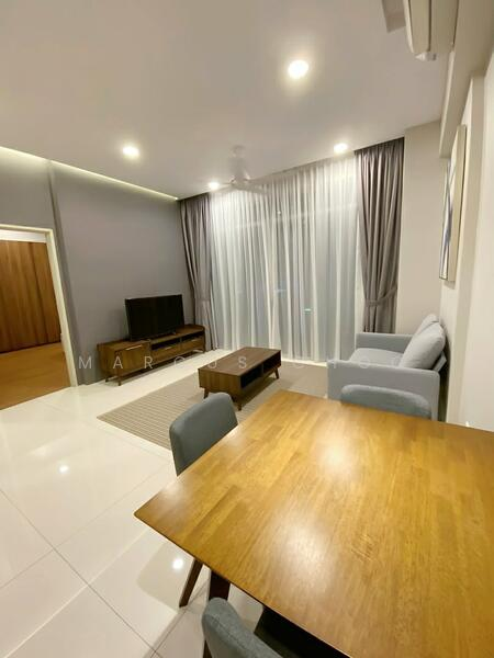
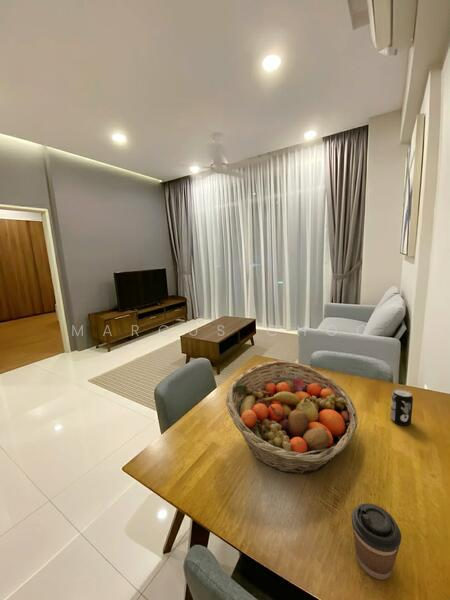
+ beverage can [390,388,414,427]
+ coffee cup [351,502,402,581]
+ fruit basket [225,360,359,475]
